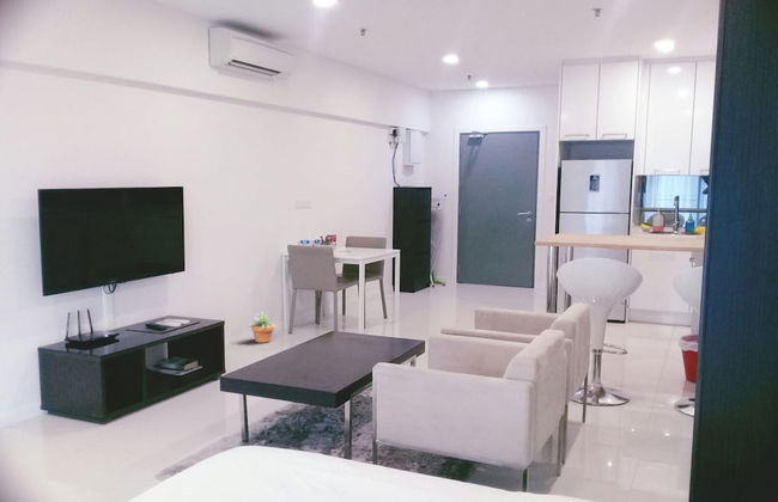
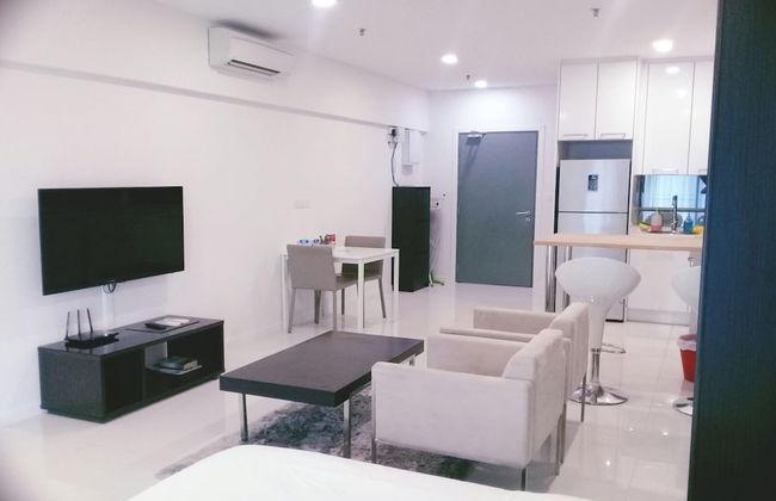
- potted plant [247,310,279,344]
